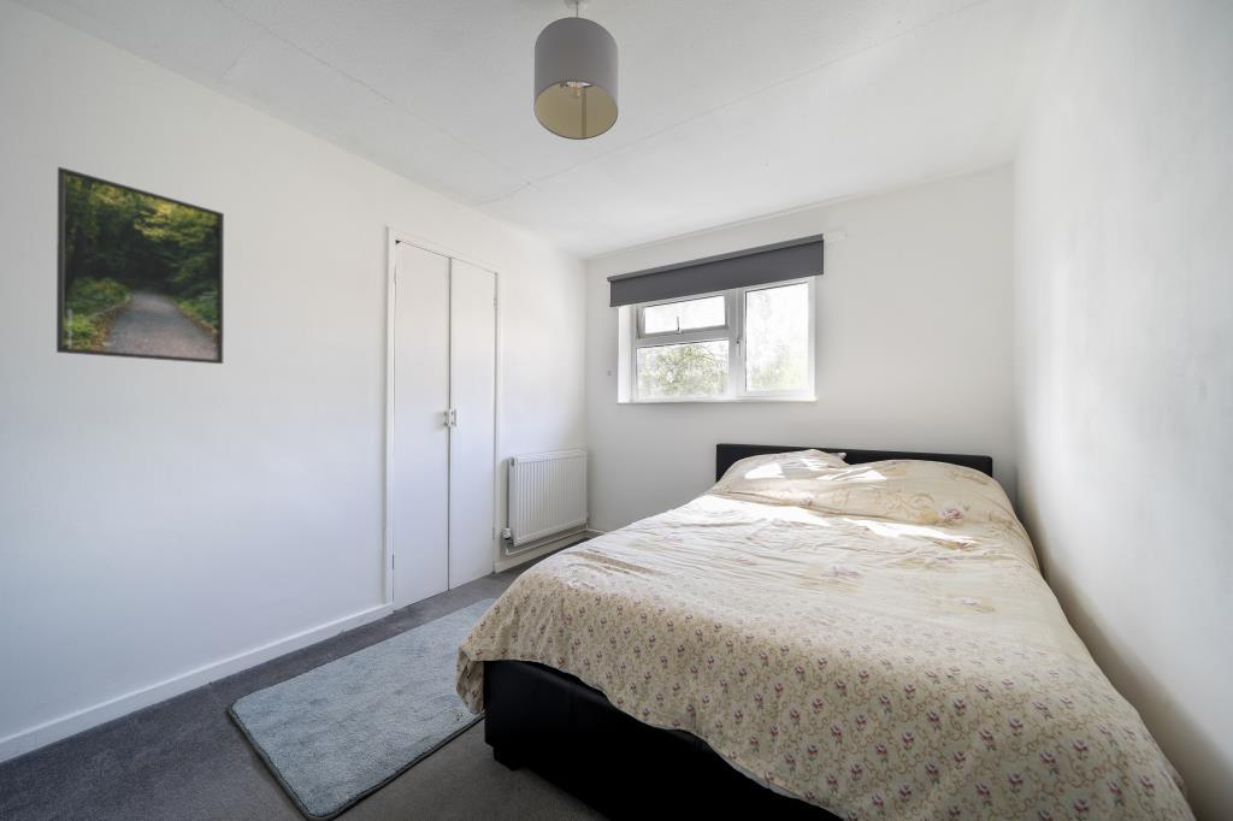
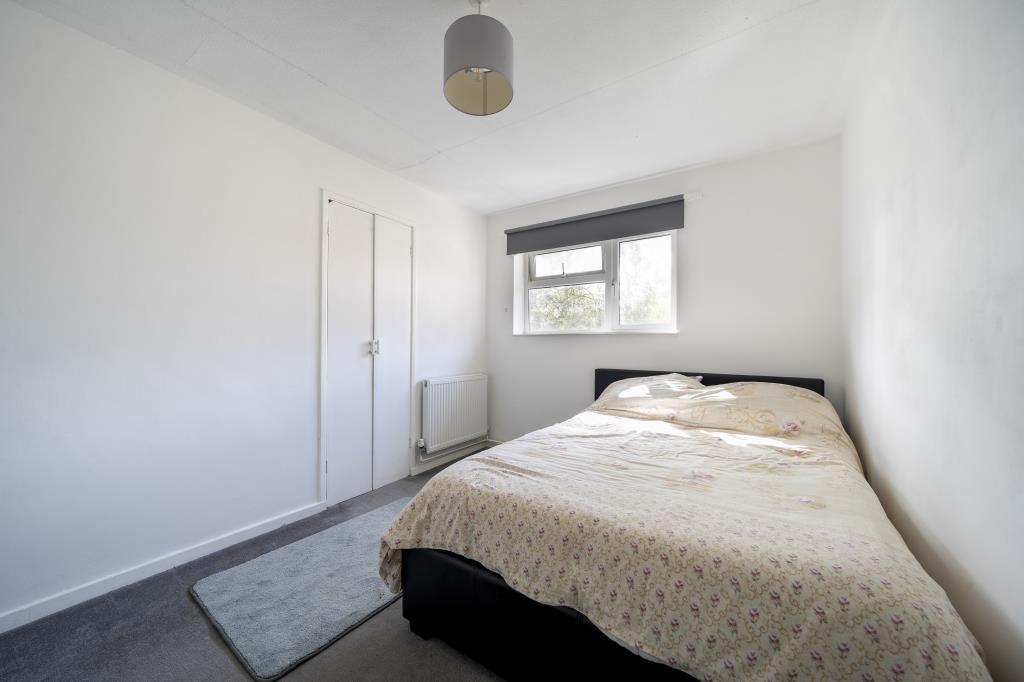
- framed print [55,166,225,365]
